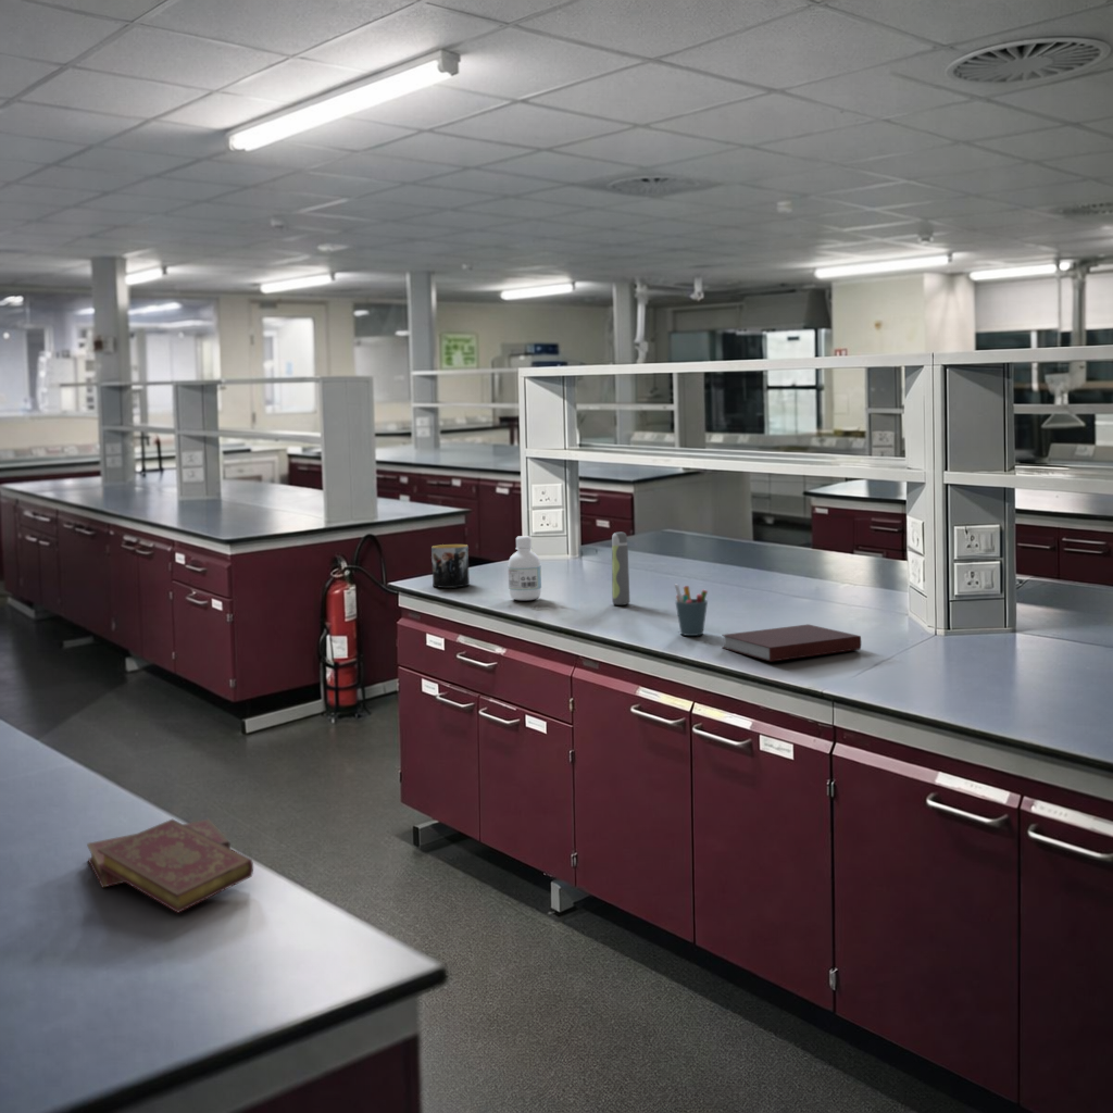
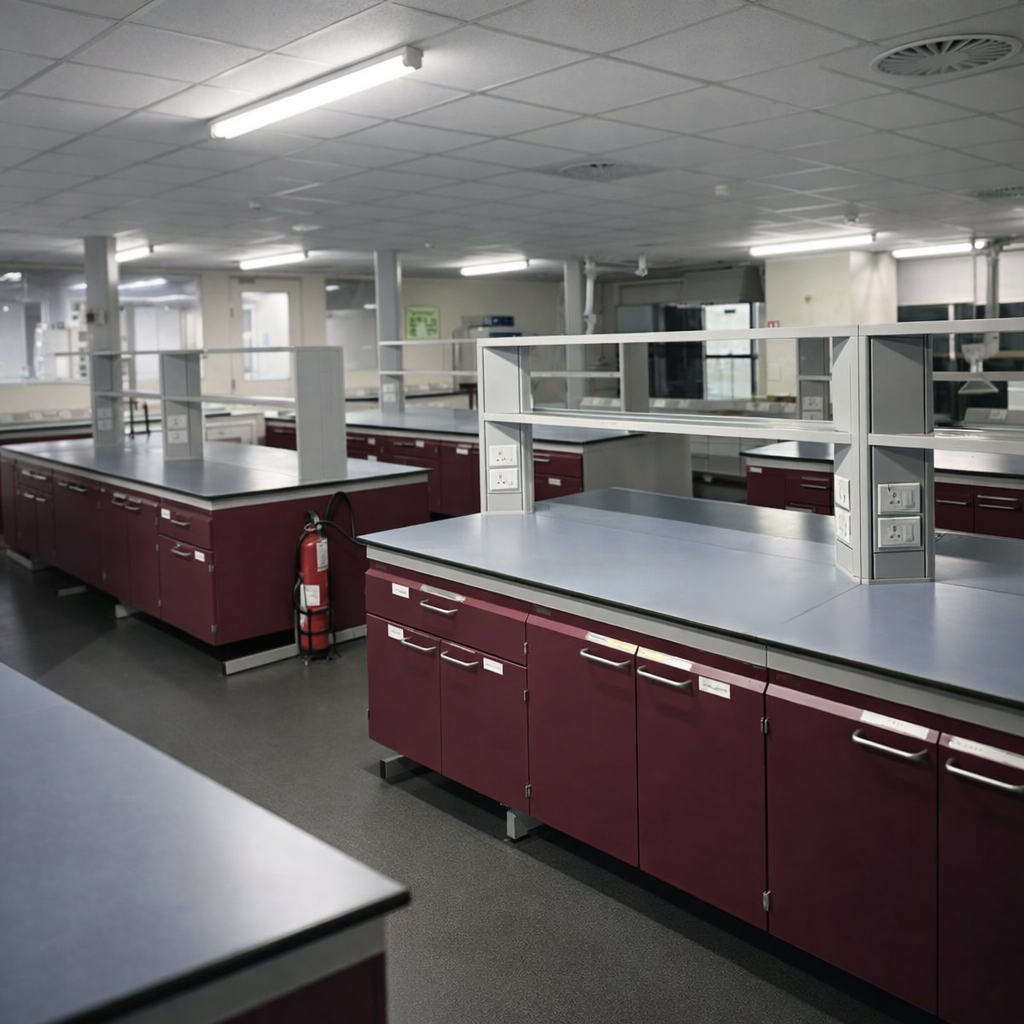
- spray bottle [611,532,630,606]
- mug [430,543,471,589]
- bottle [508,535,542,601]
- book [86,818,254,914]
- pen holder [674,584,709,637]
- notebook [721,623,862,663]
